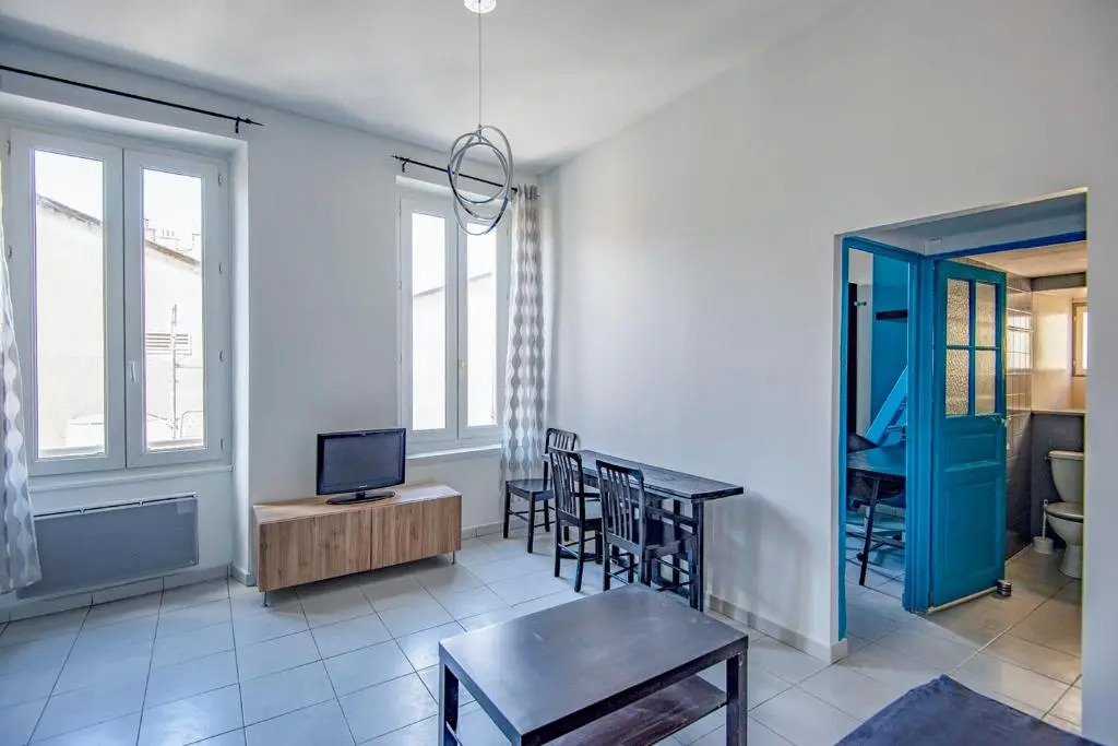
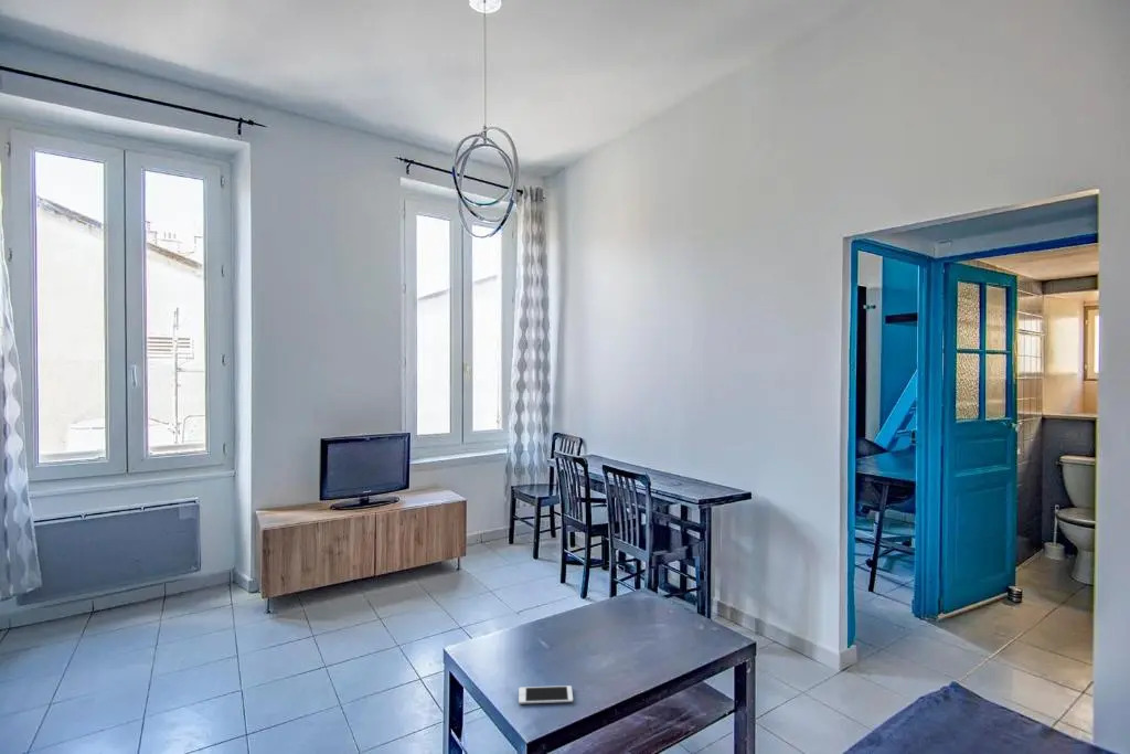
+ cell phone [518,684,574,705]
